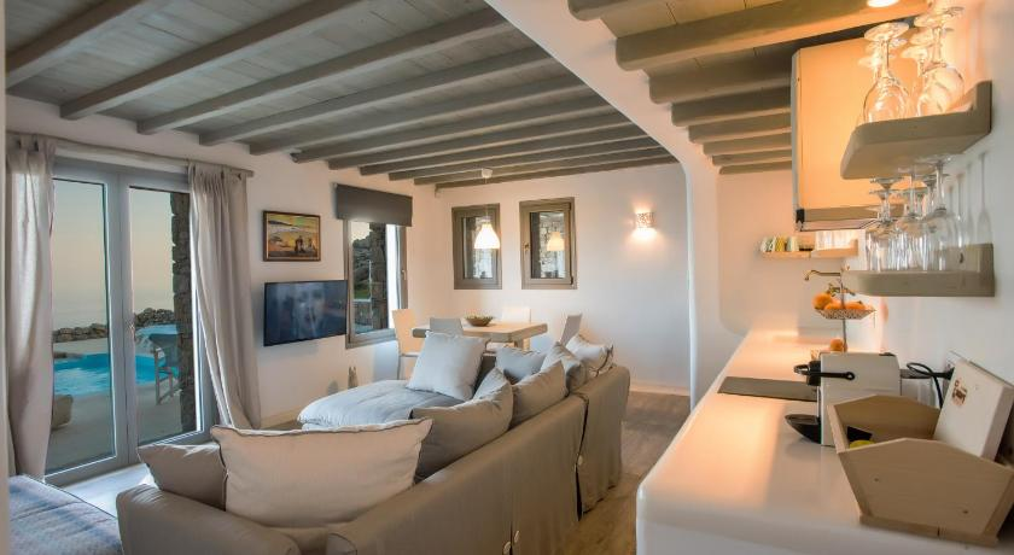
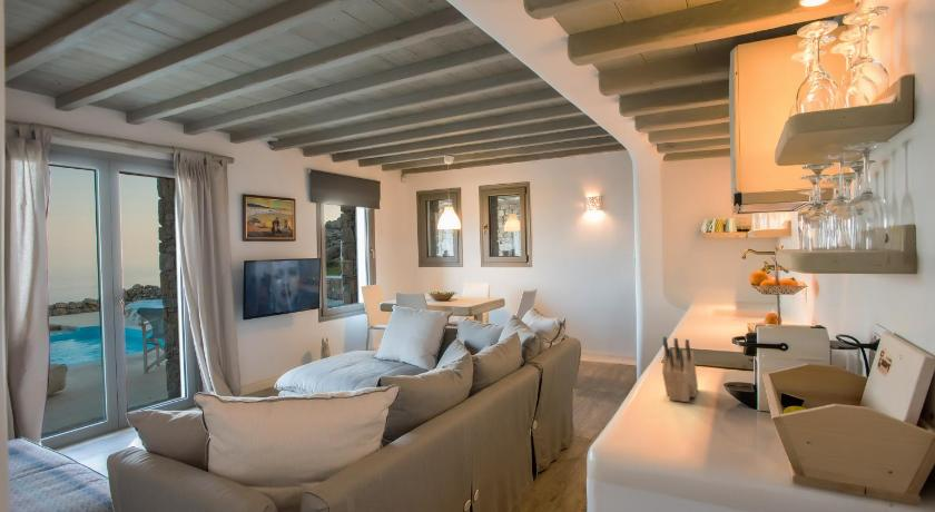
+ knife block [661,336,699,403]
